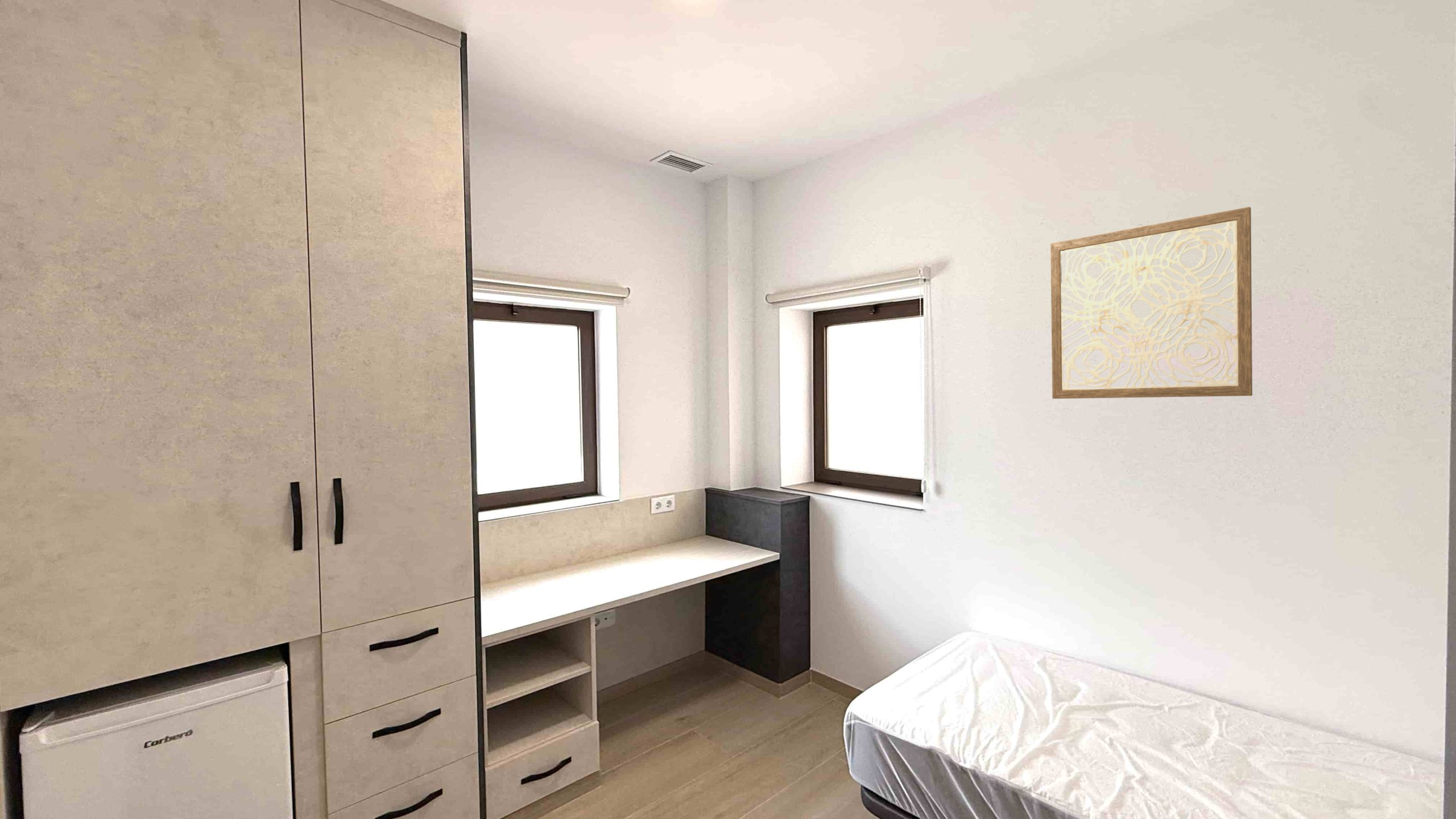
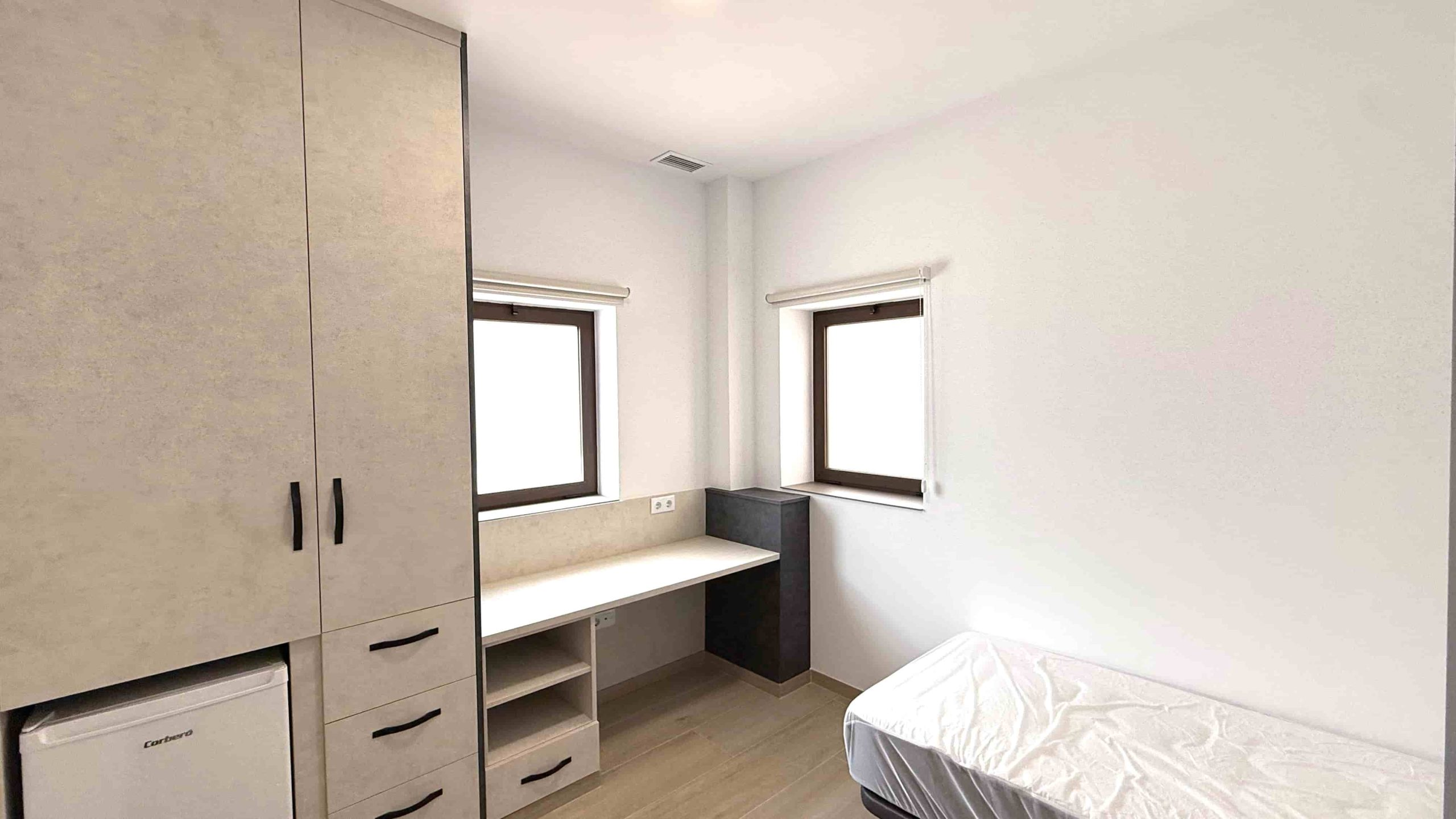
- wall art [1050,206,1253,399]
